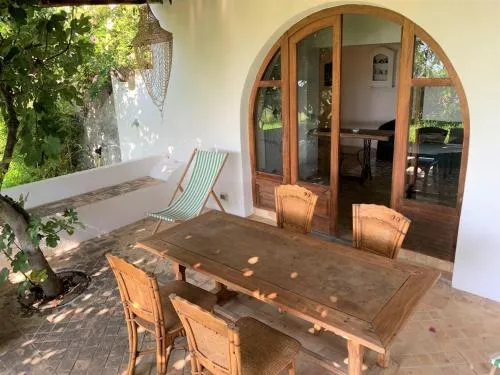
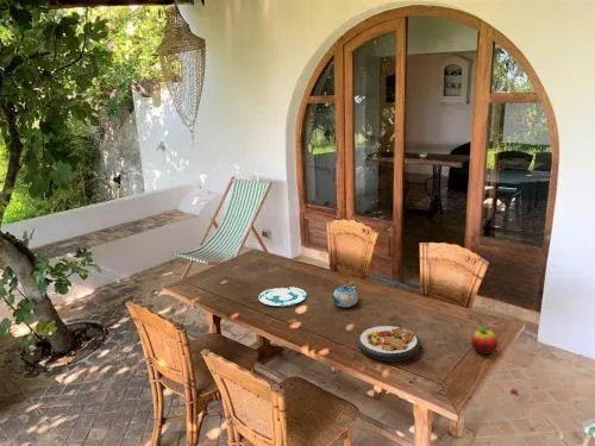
+ plate [257,285,308,307]
+ fruit [470,325,499,356]
+ plate [357,325,421,363]
+ chinaware [330,284,359,308]
